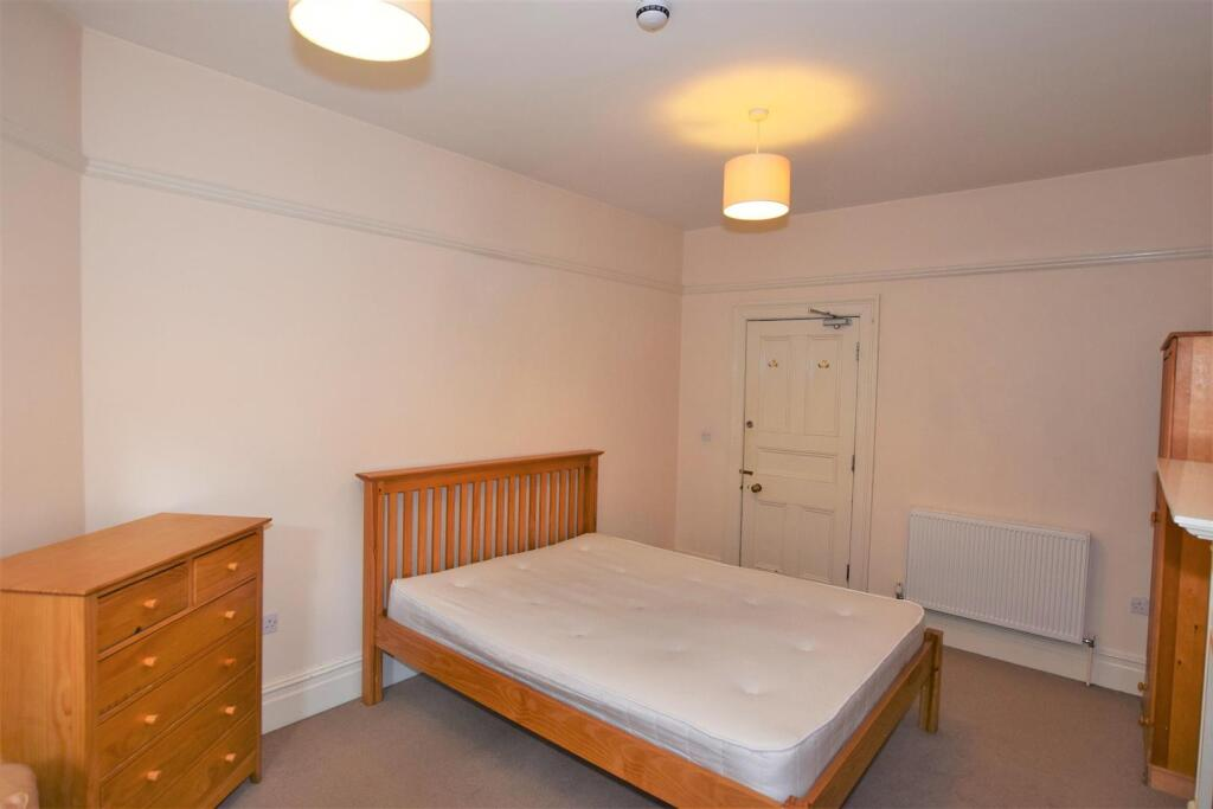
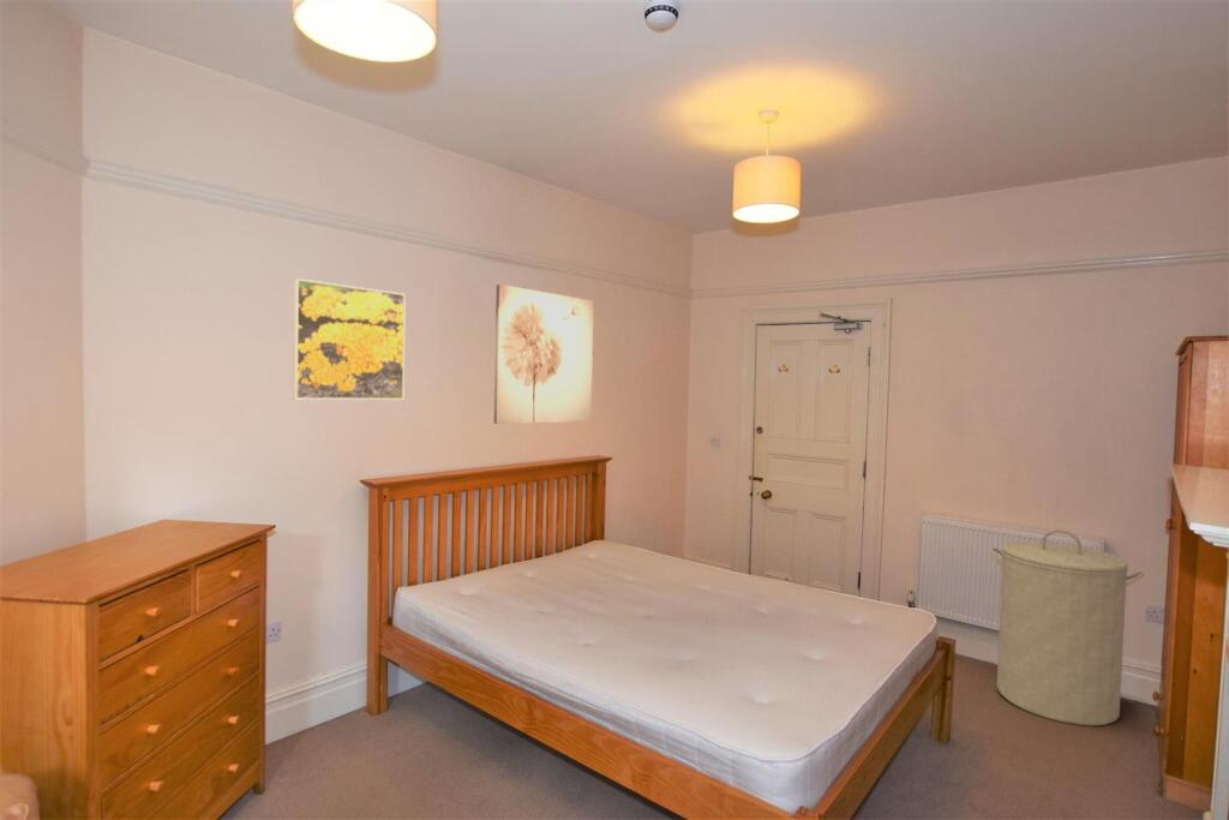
+ wall art [492,283,595,425]
+ laundry hamper [989,528,1146,726]
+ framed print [292,277,407,401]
